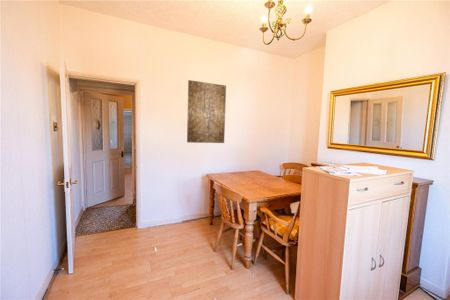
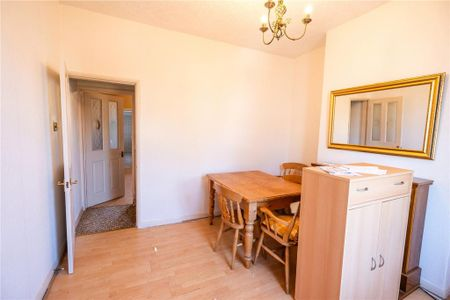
- wall art [186,79,227,144]
